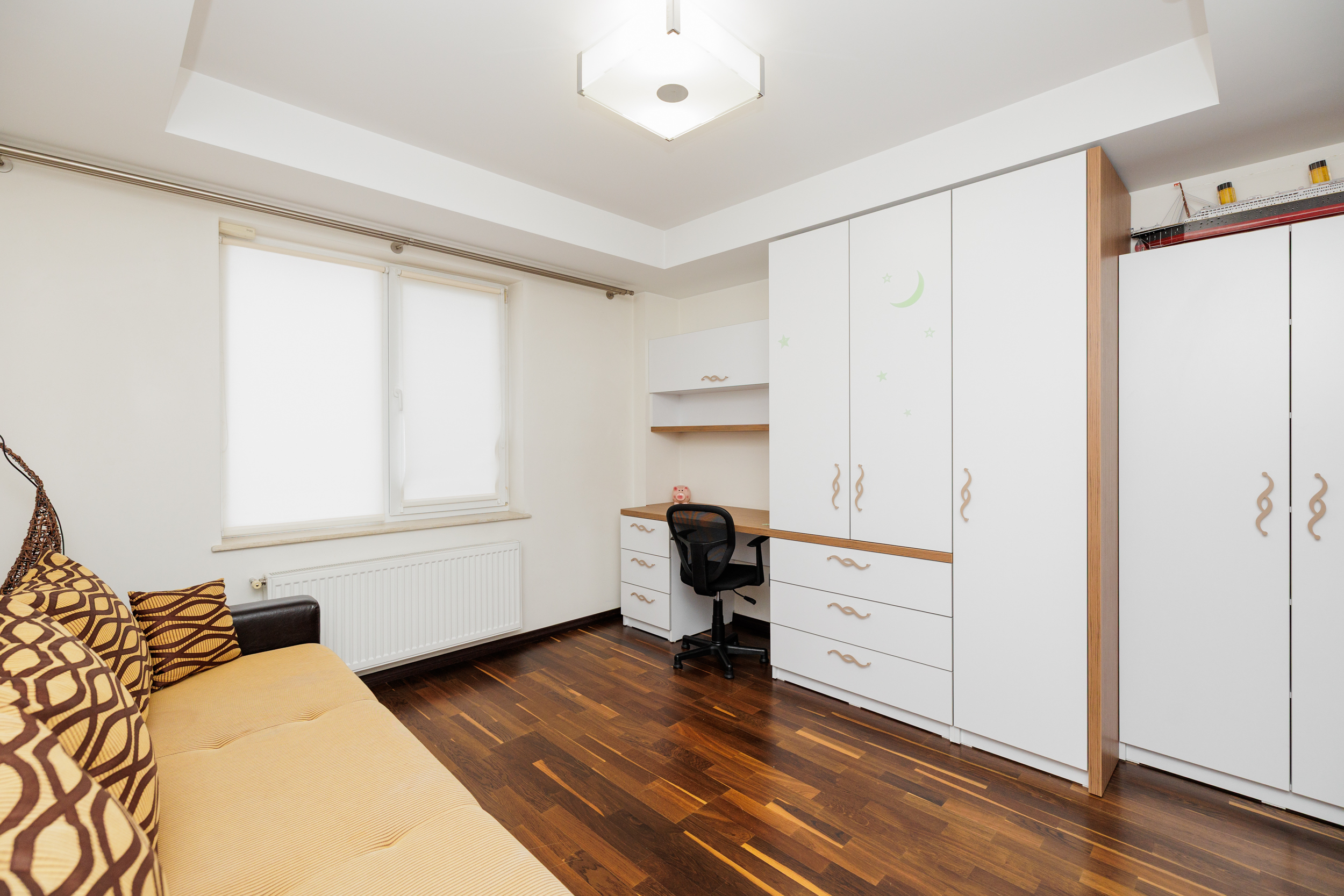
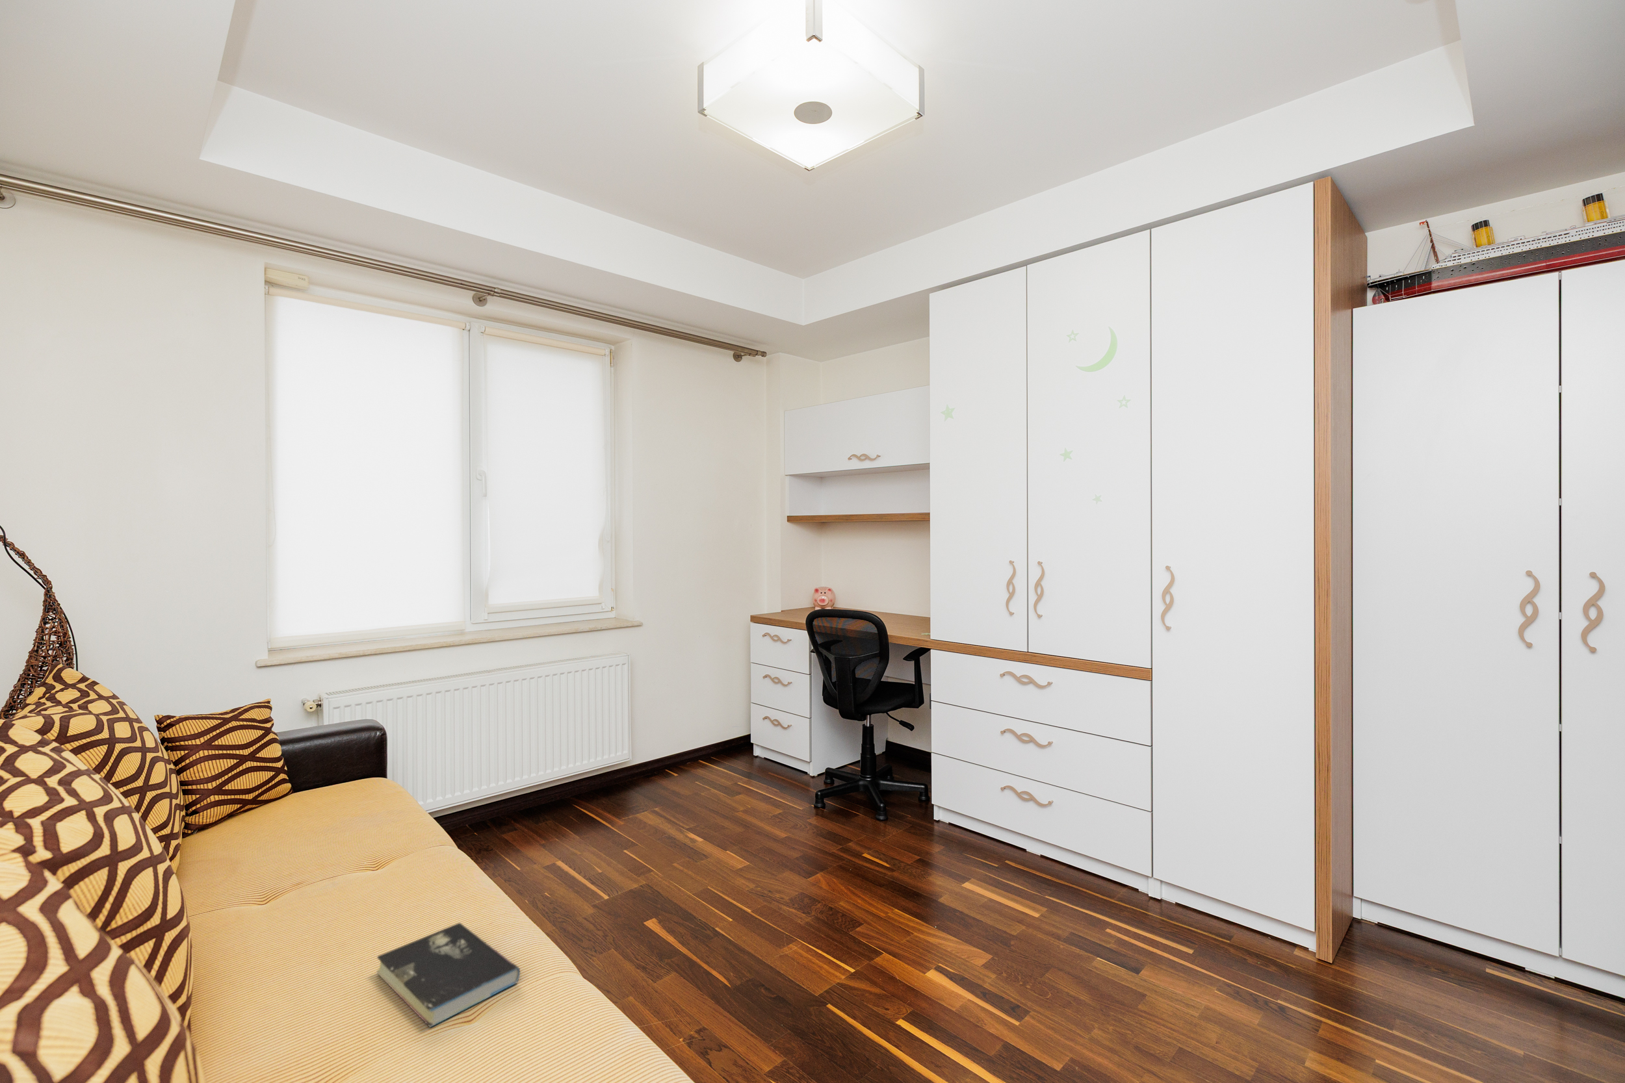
+ book [376,922,521,1029]
